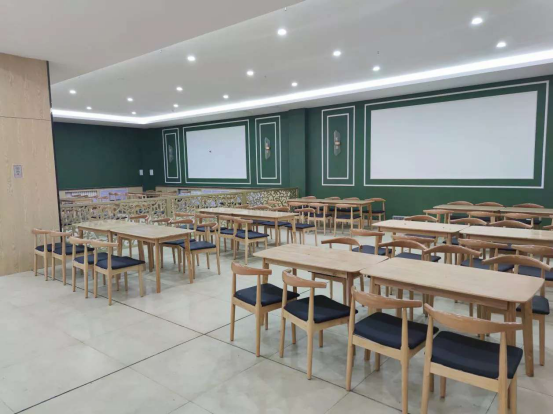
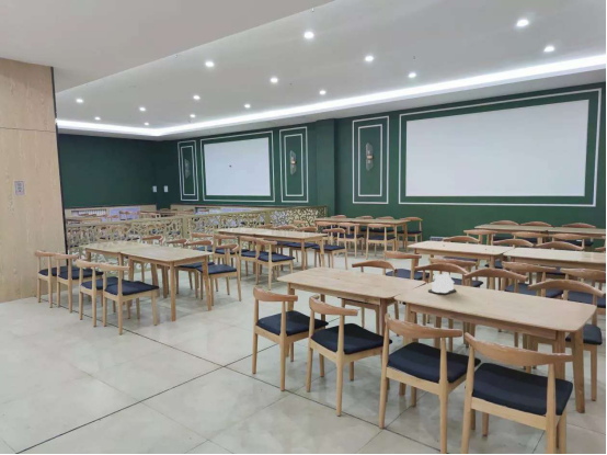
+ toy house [427,272,457,296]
